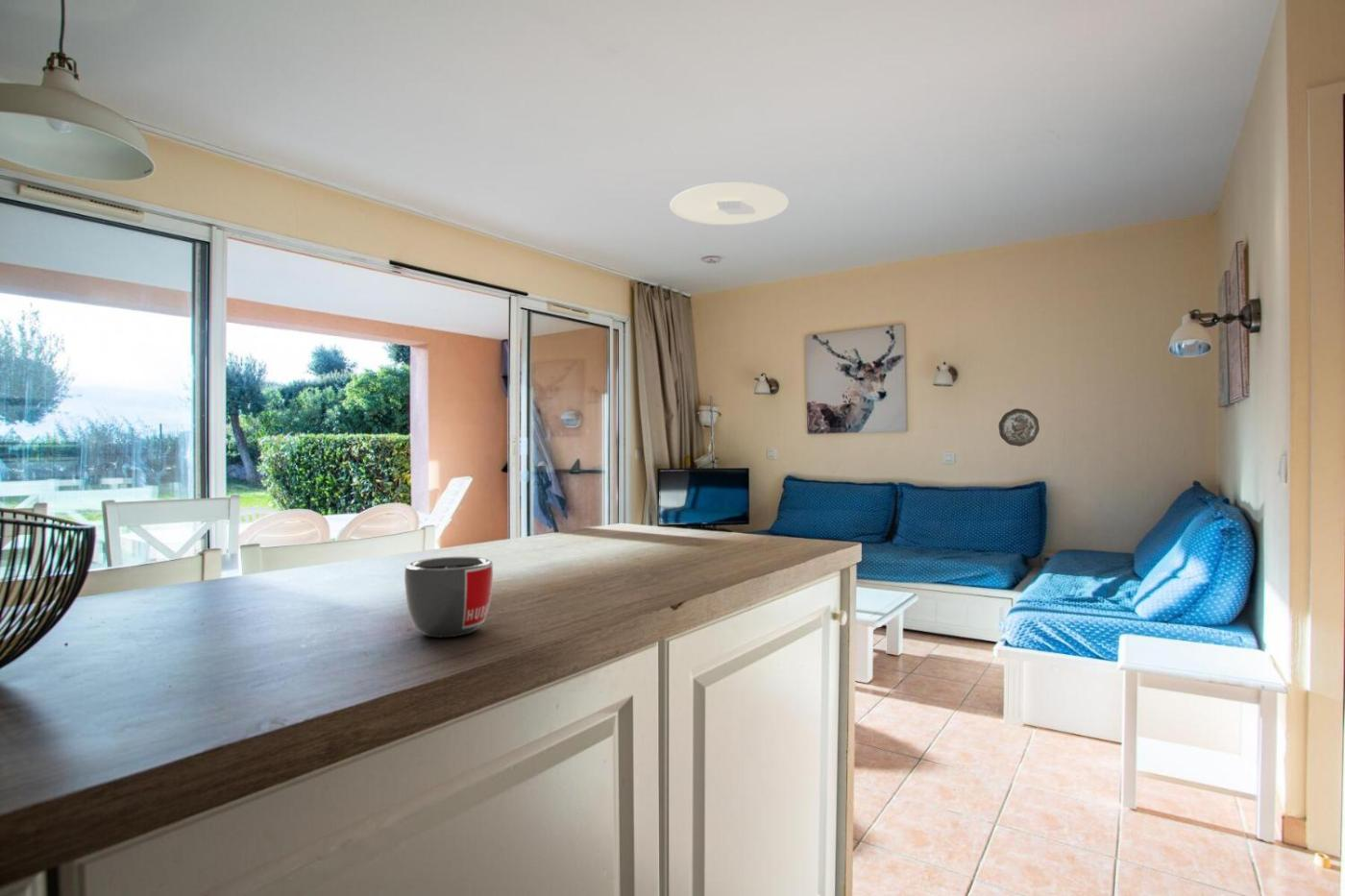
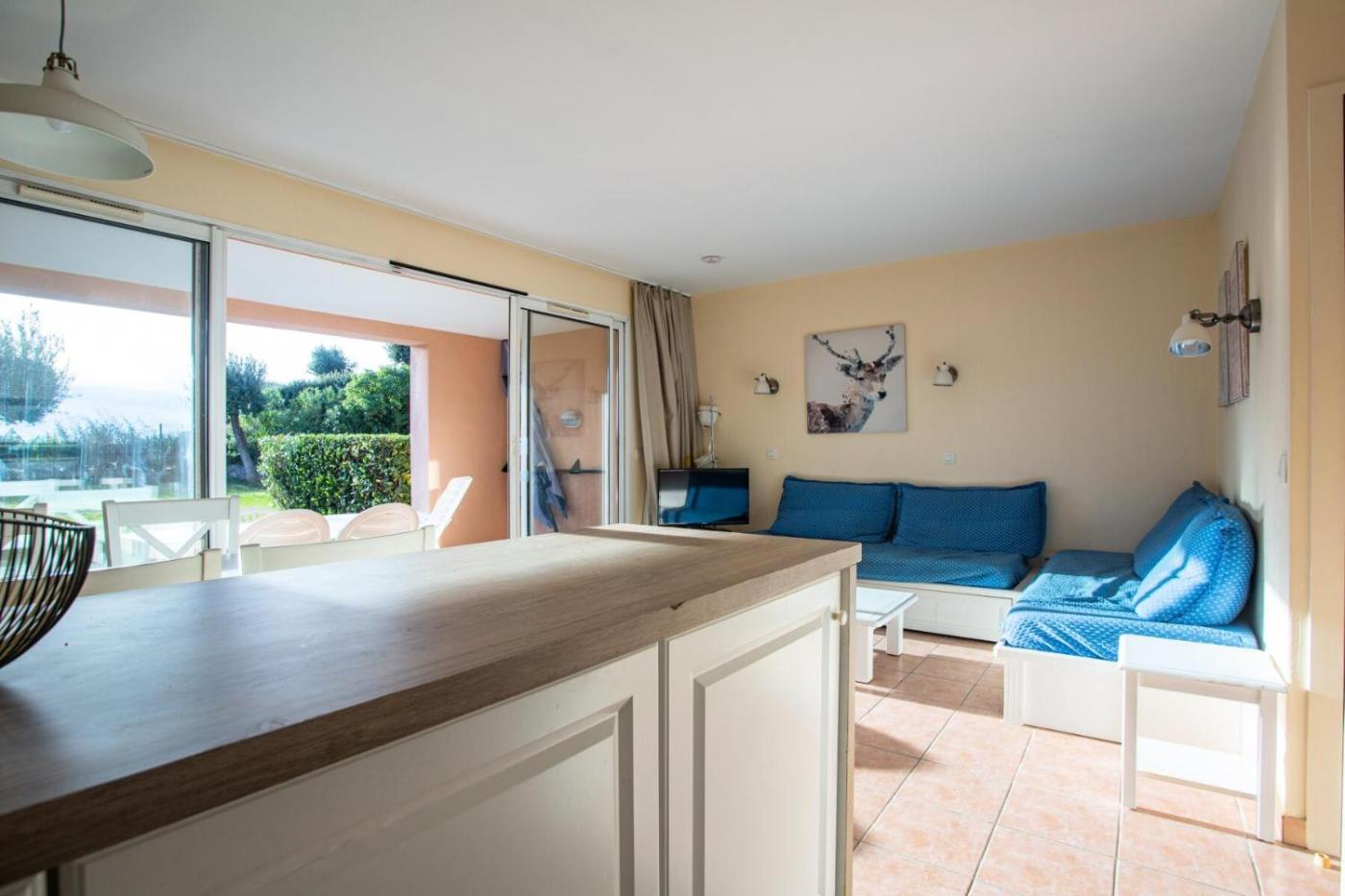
- mug [404,556,494,638]
- decorative plate [997,407,1040,448]
- ceiling light [669,182,790,226]
